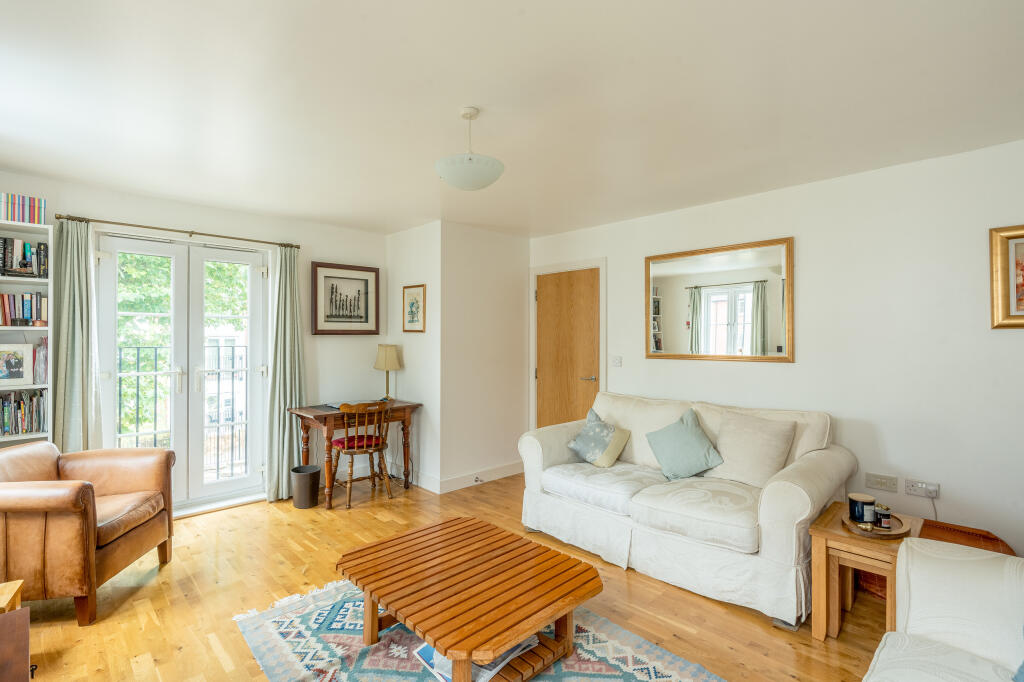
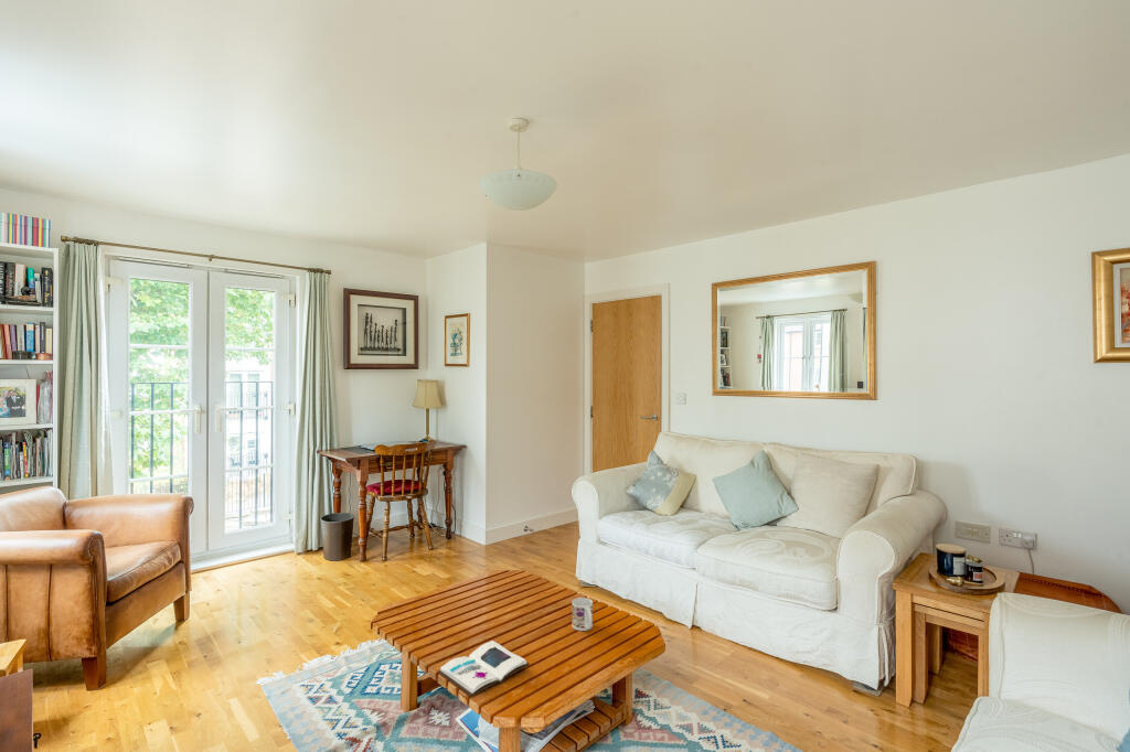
+ book [437,640,531,698]
+ mug [572,597,594,632]
